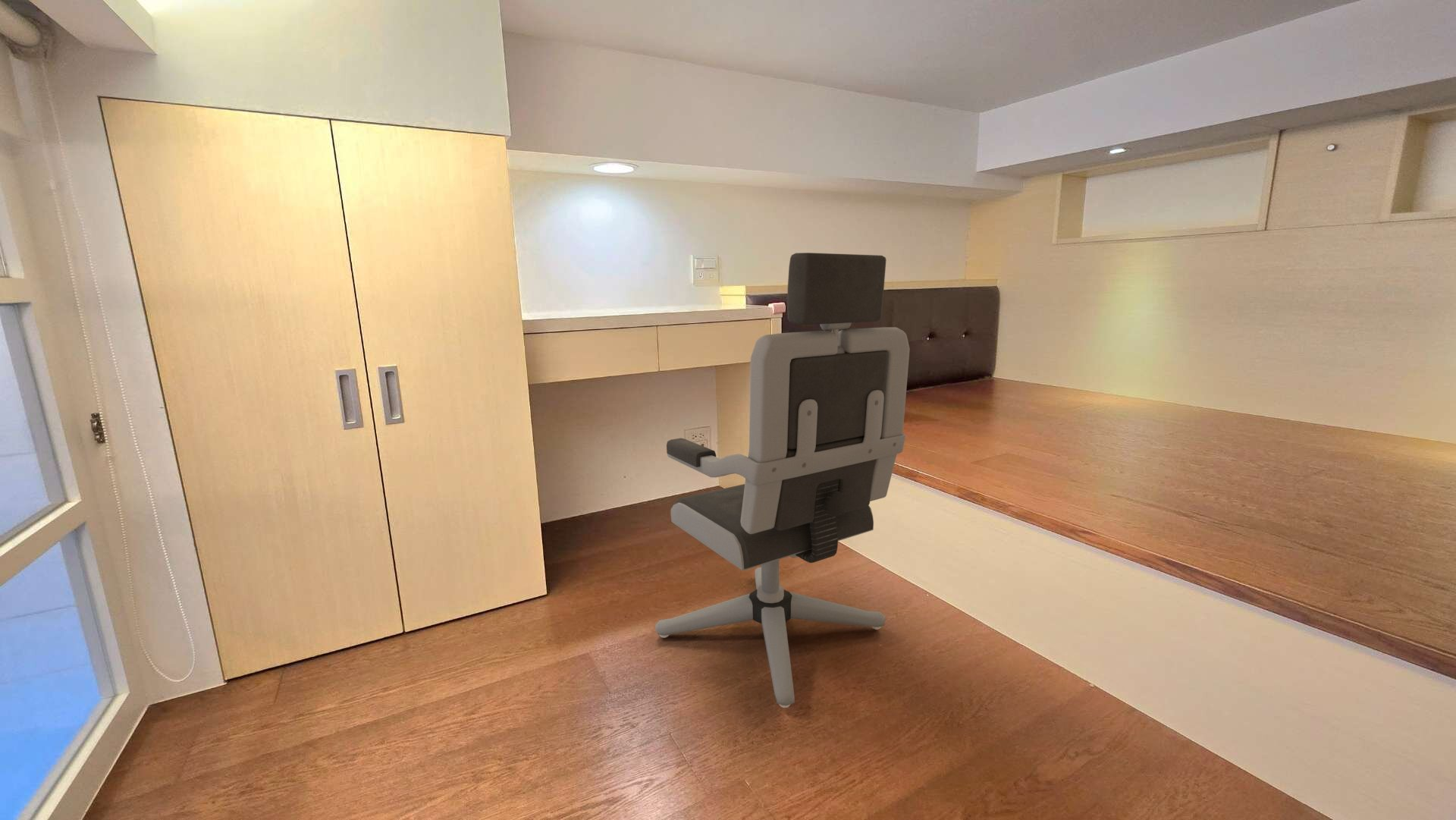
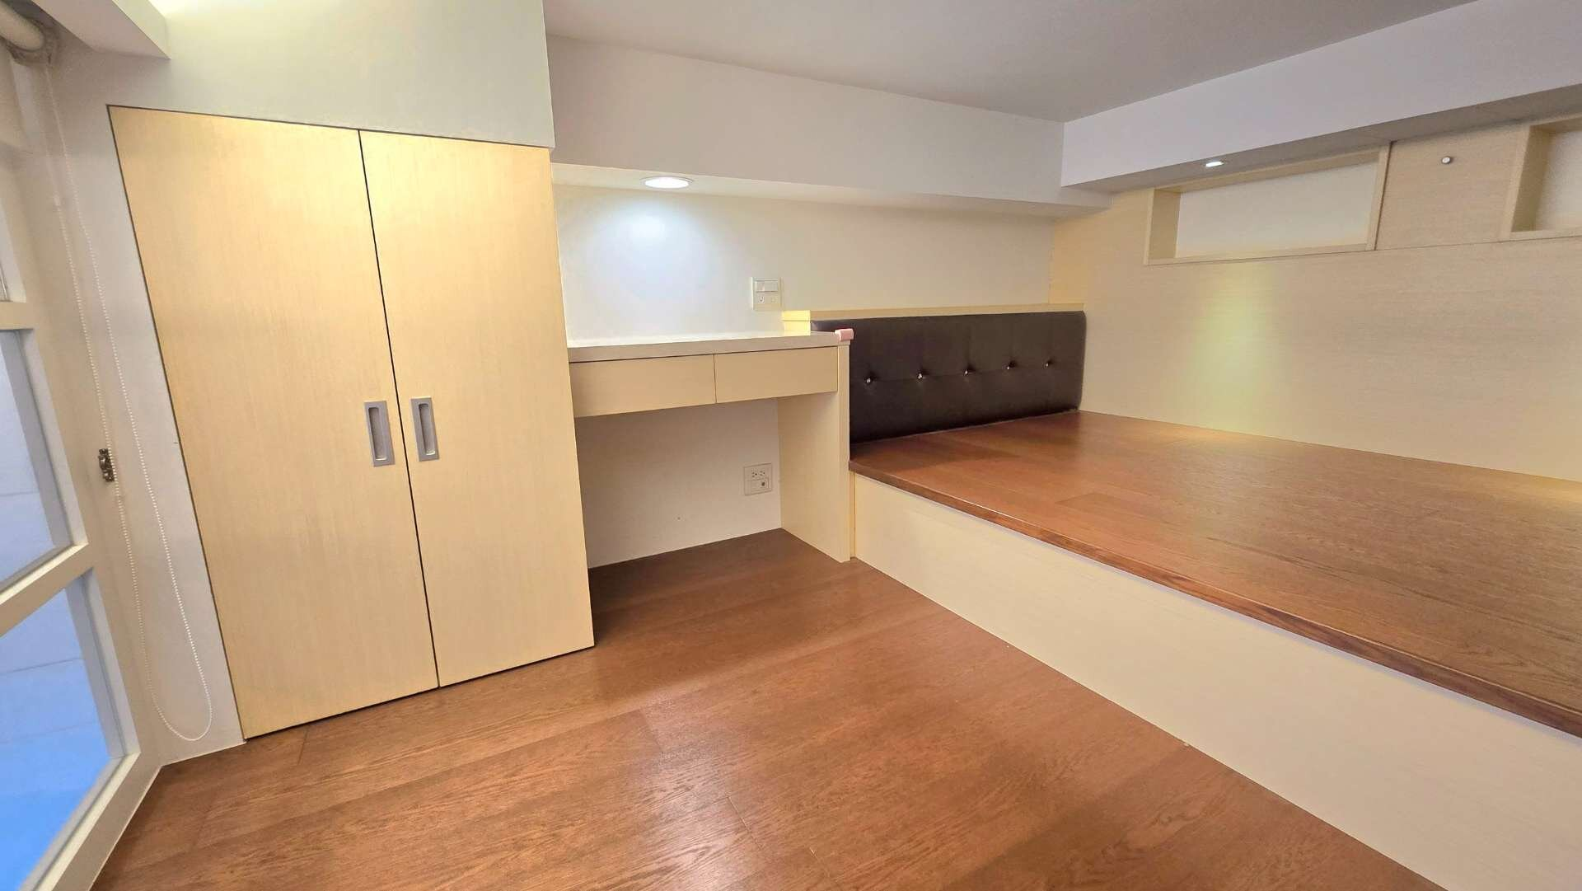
- office chair [654,252,911,708]
